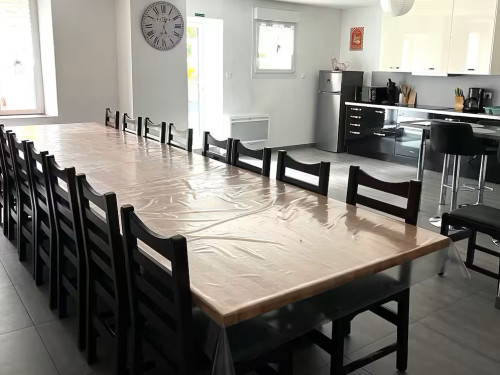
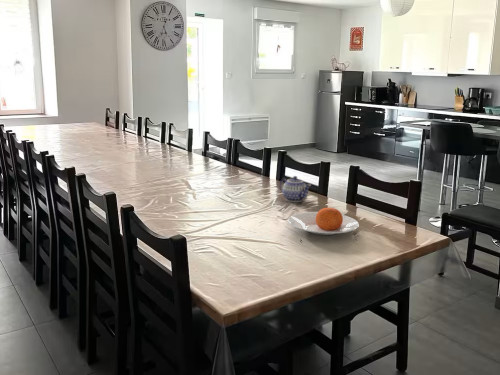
+ teapot [279,175,312,203]
+ plate [287,207,360,236]
